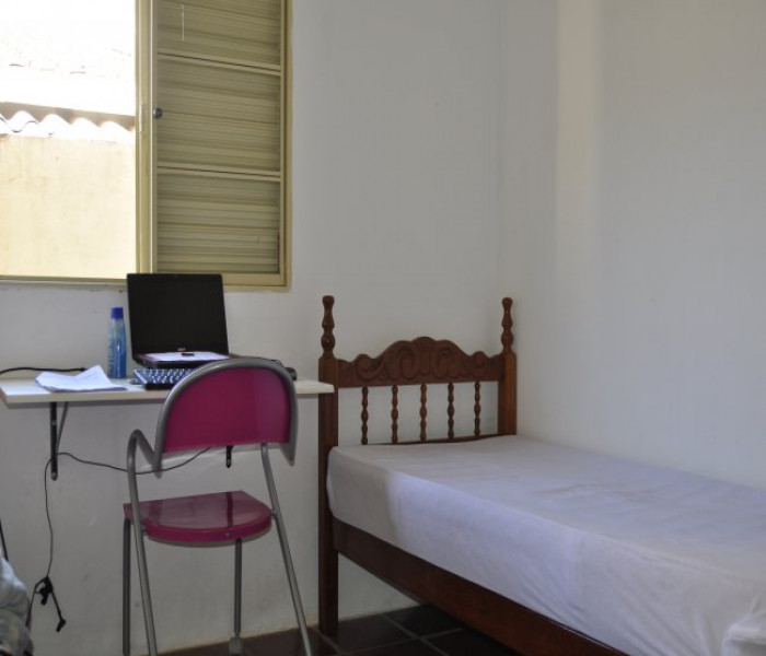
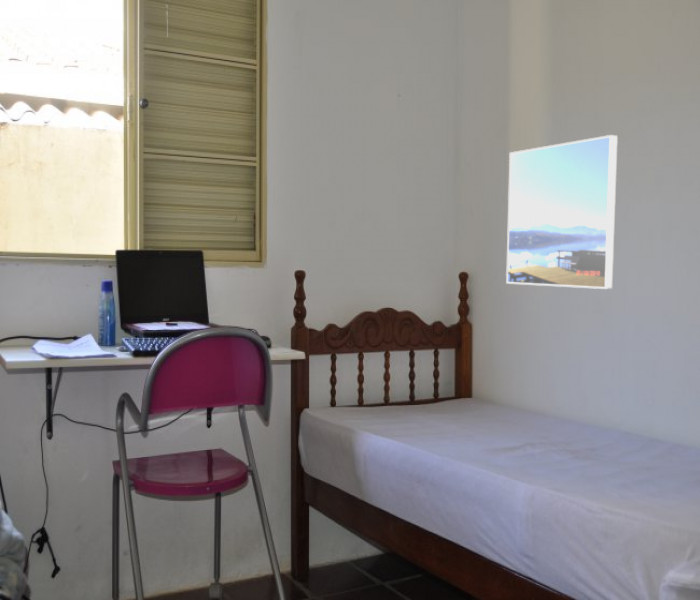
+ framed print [505,134,619,290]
